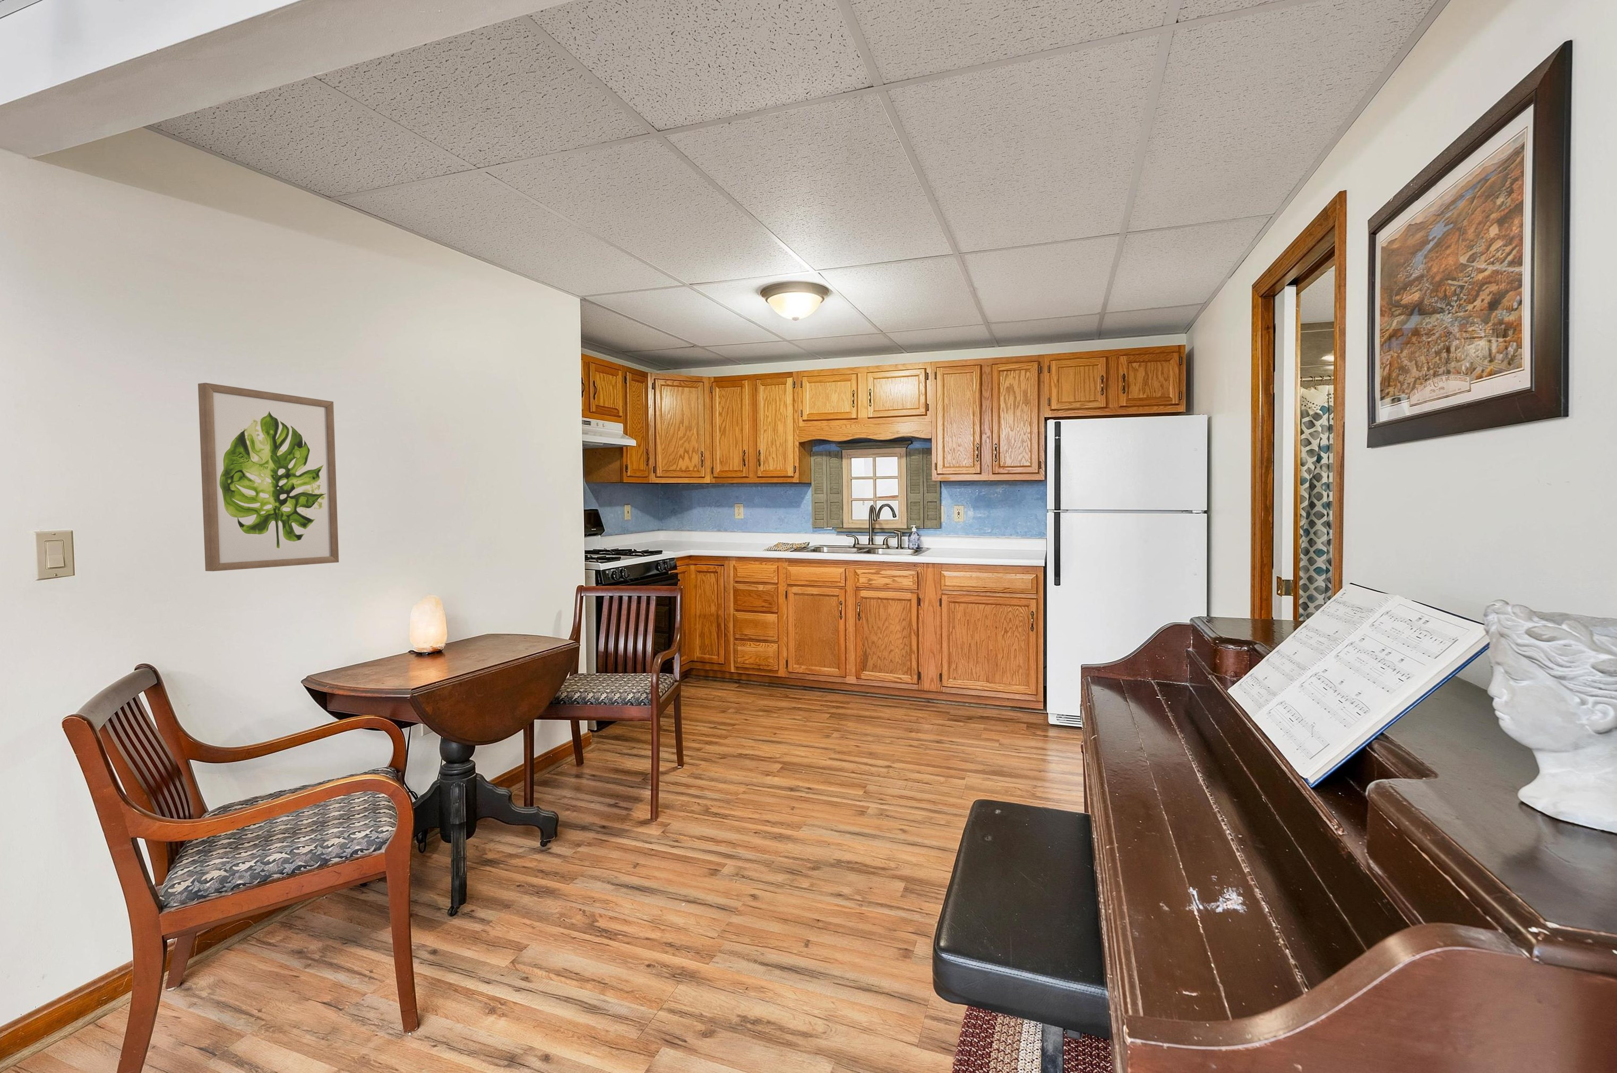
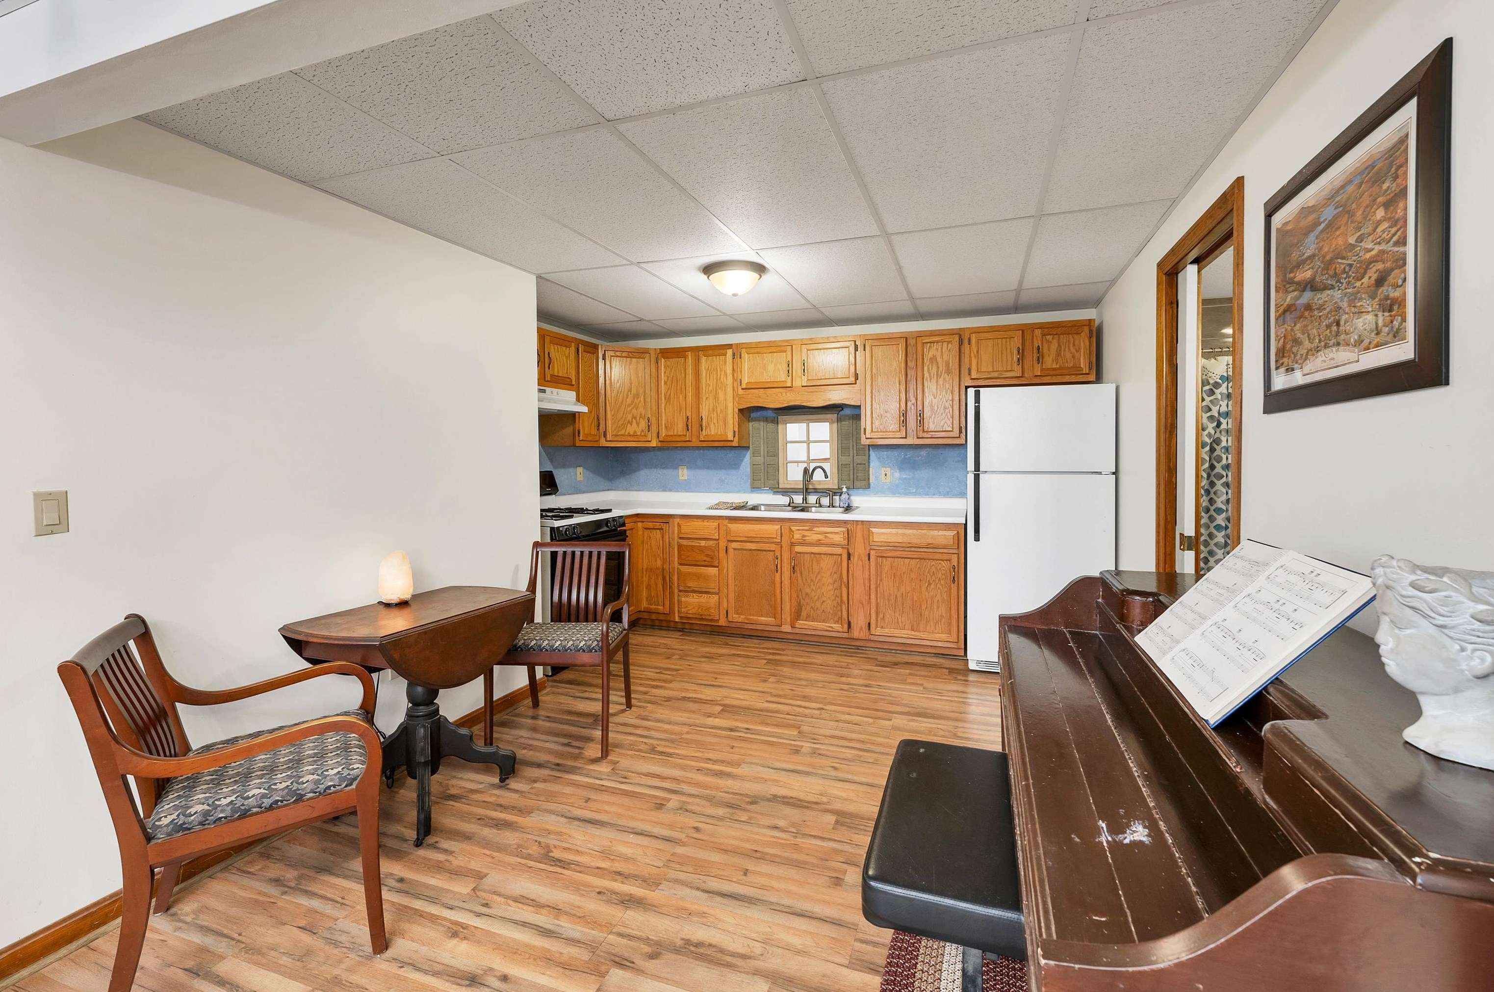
- wall art [198,382,339,571]
